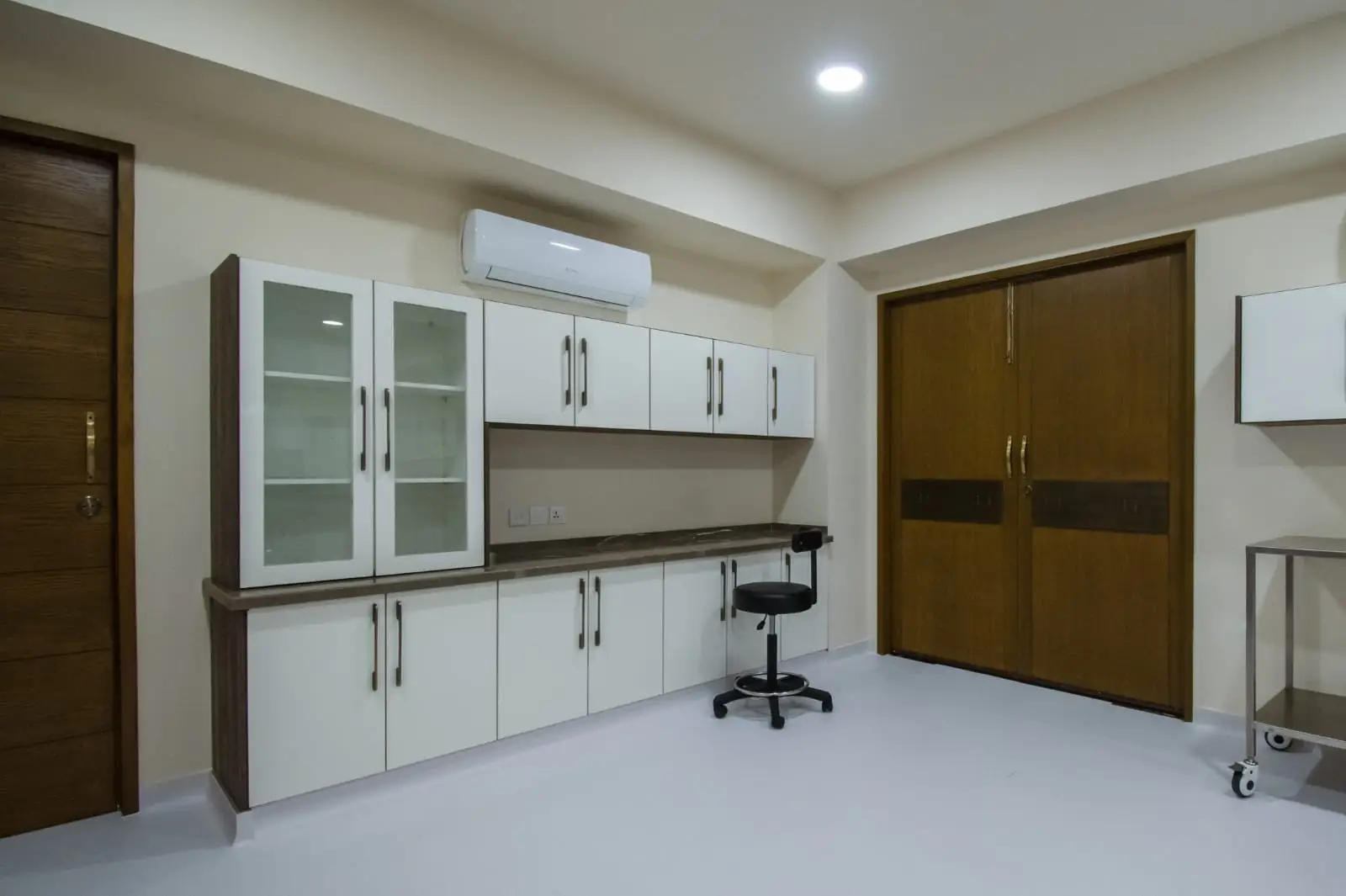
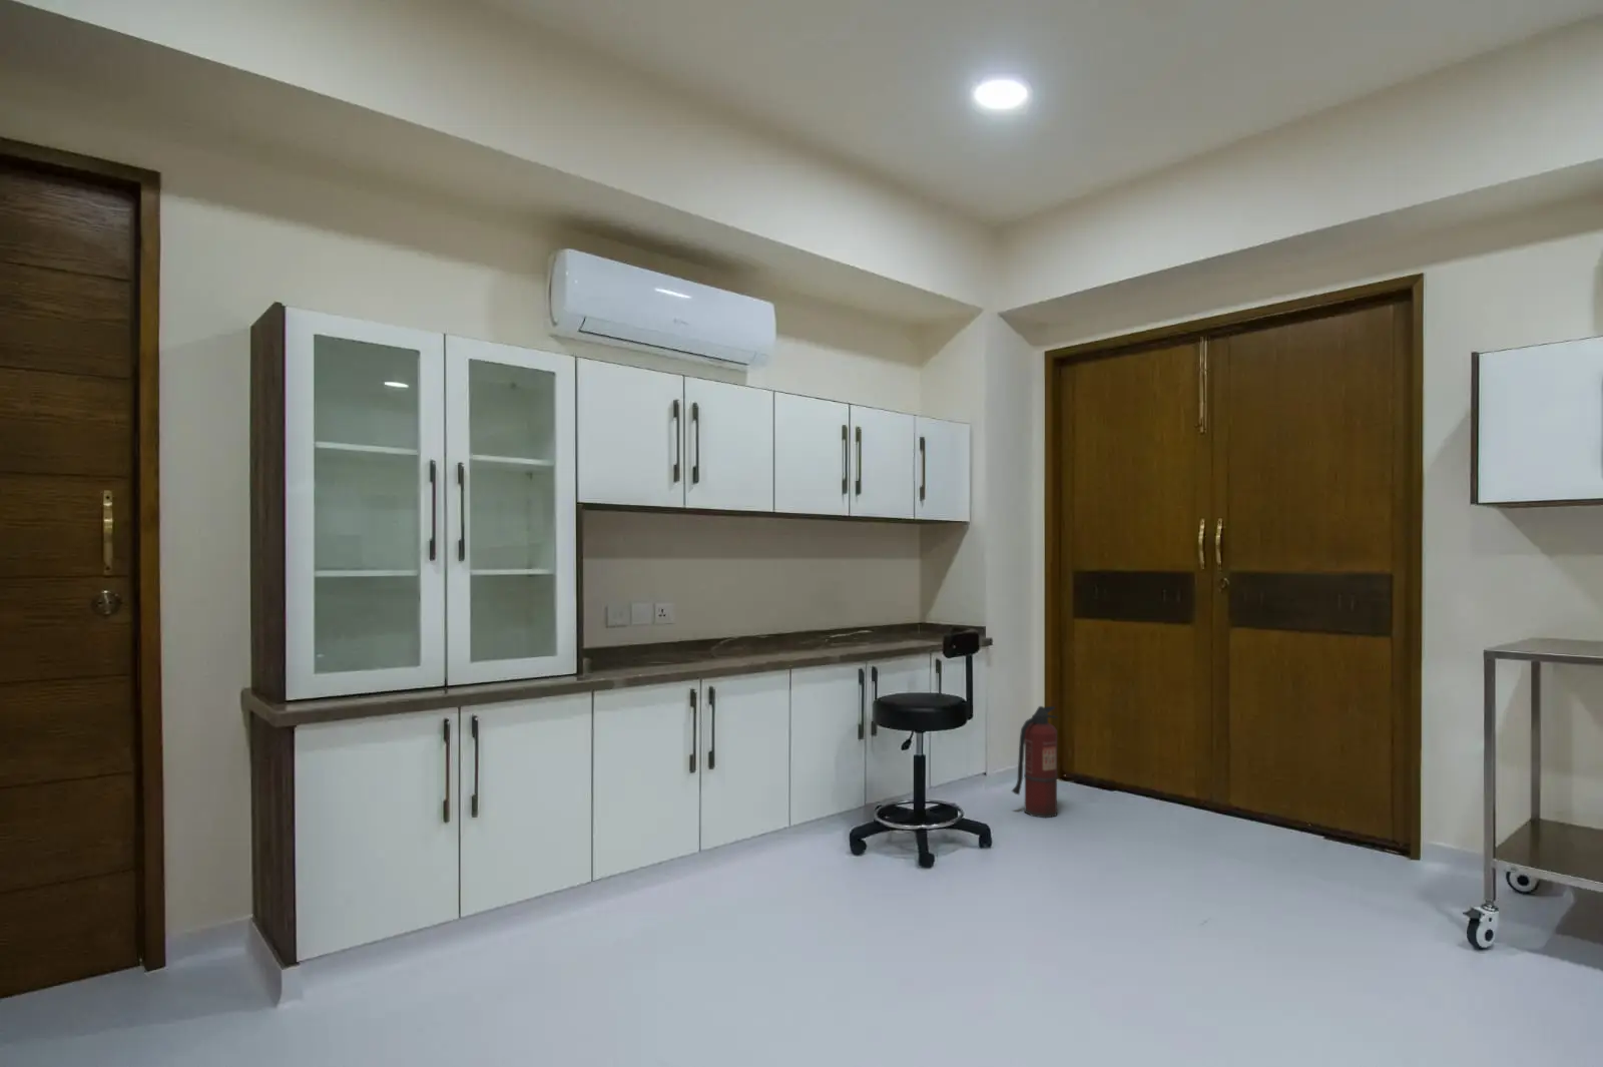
+ fire extinguisher [1011,705,1059,818]
